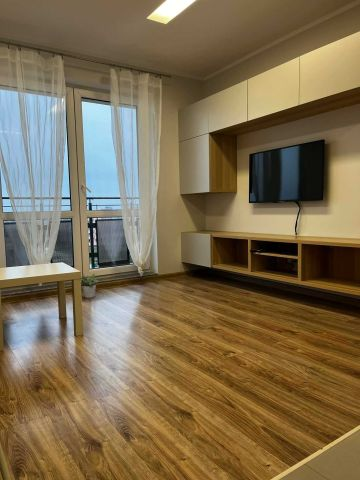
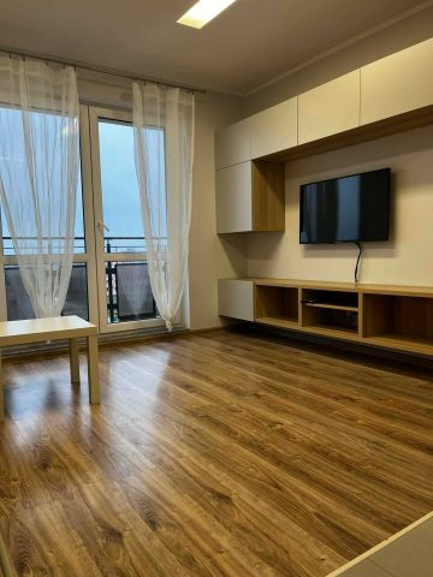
- potted plant [80,273,99,299]
